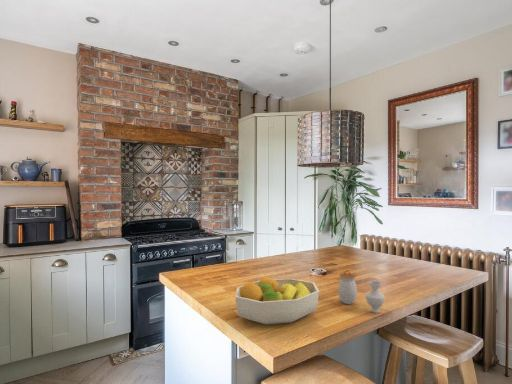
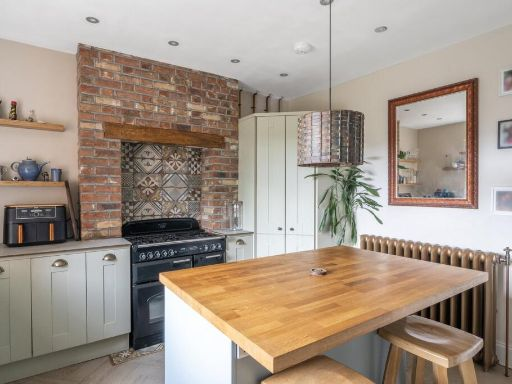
- fruit bowl [234,275,320,326]
- jar [337,269,386,314]
